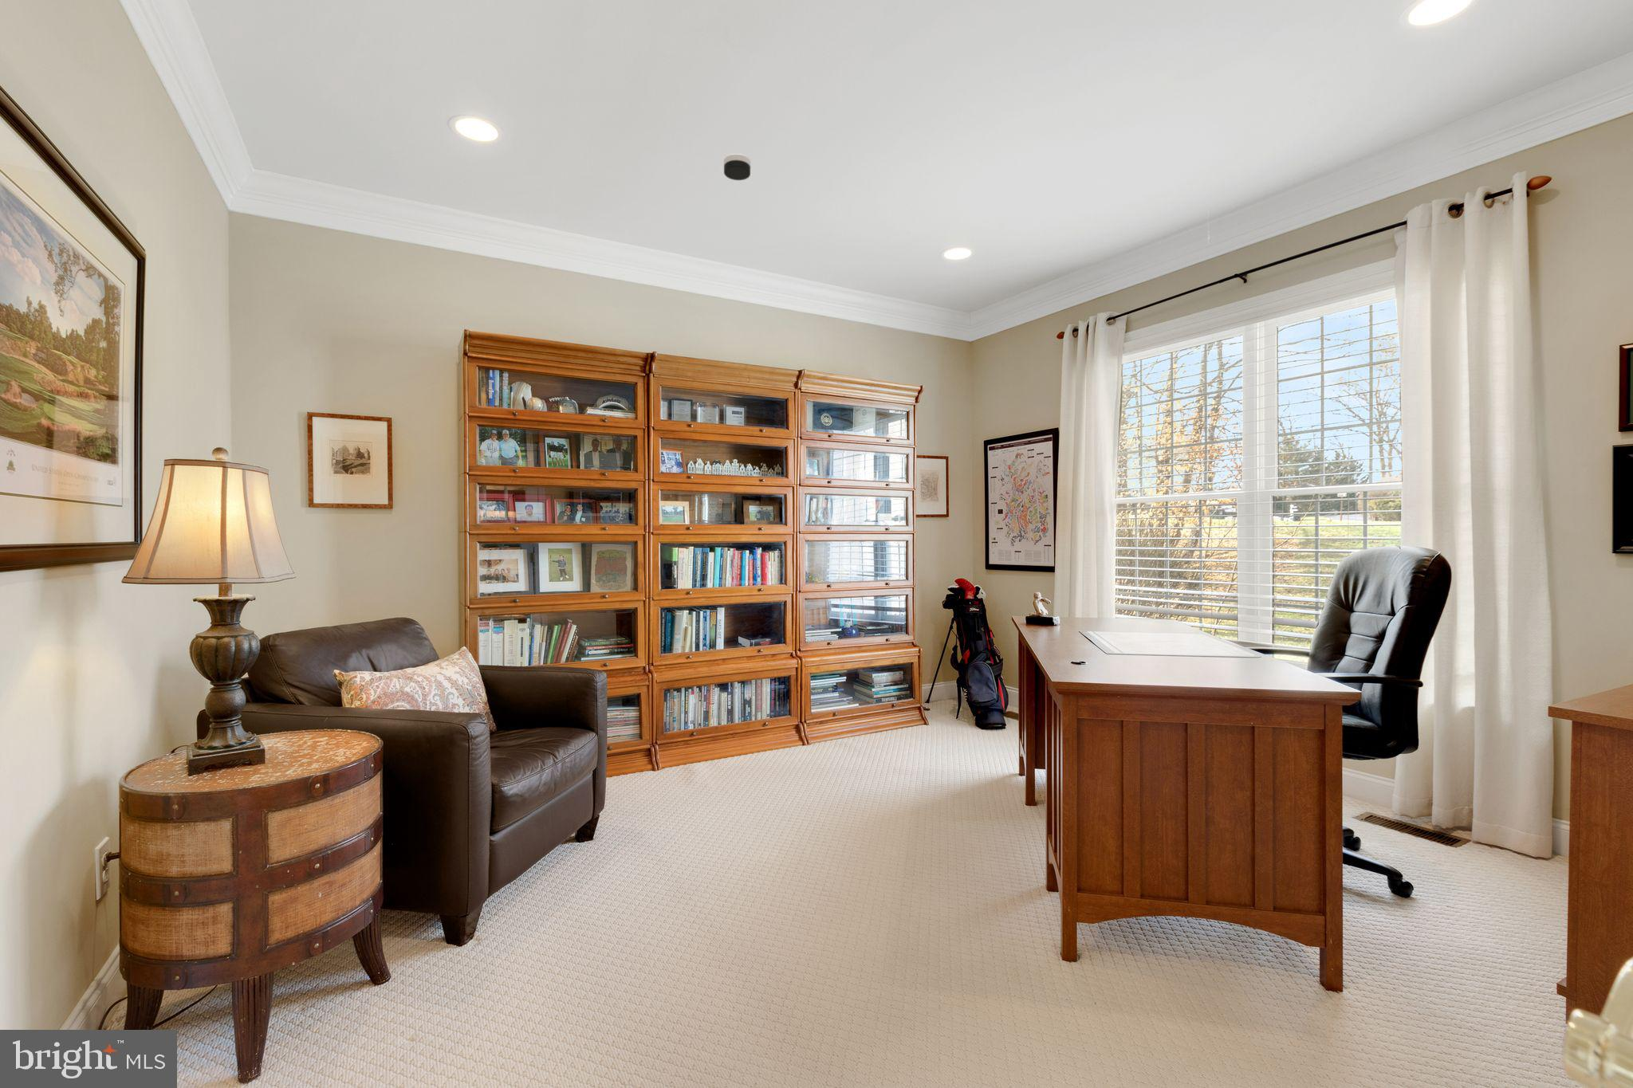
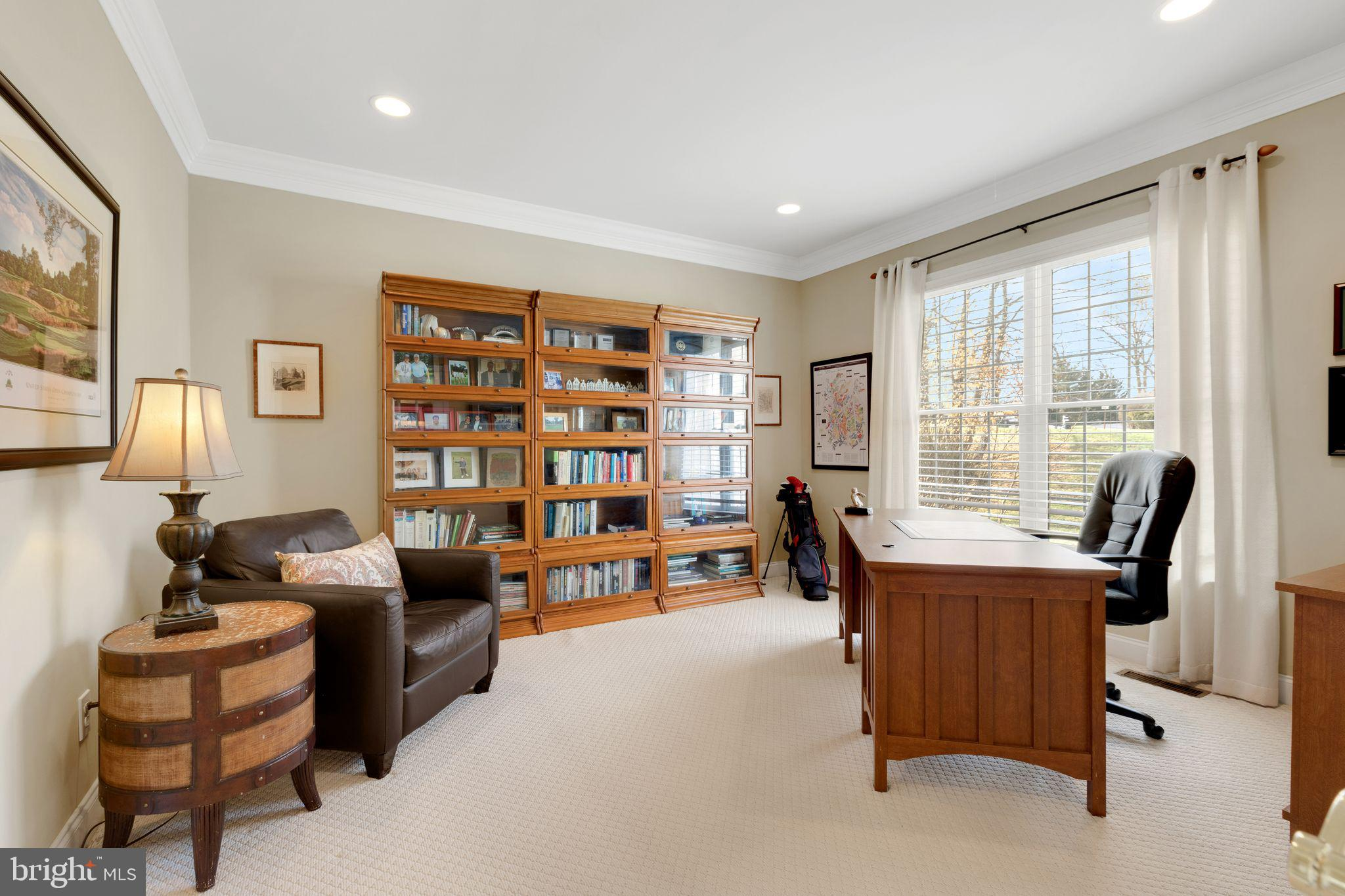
- smoke detector [724,153,752,181]
